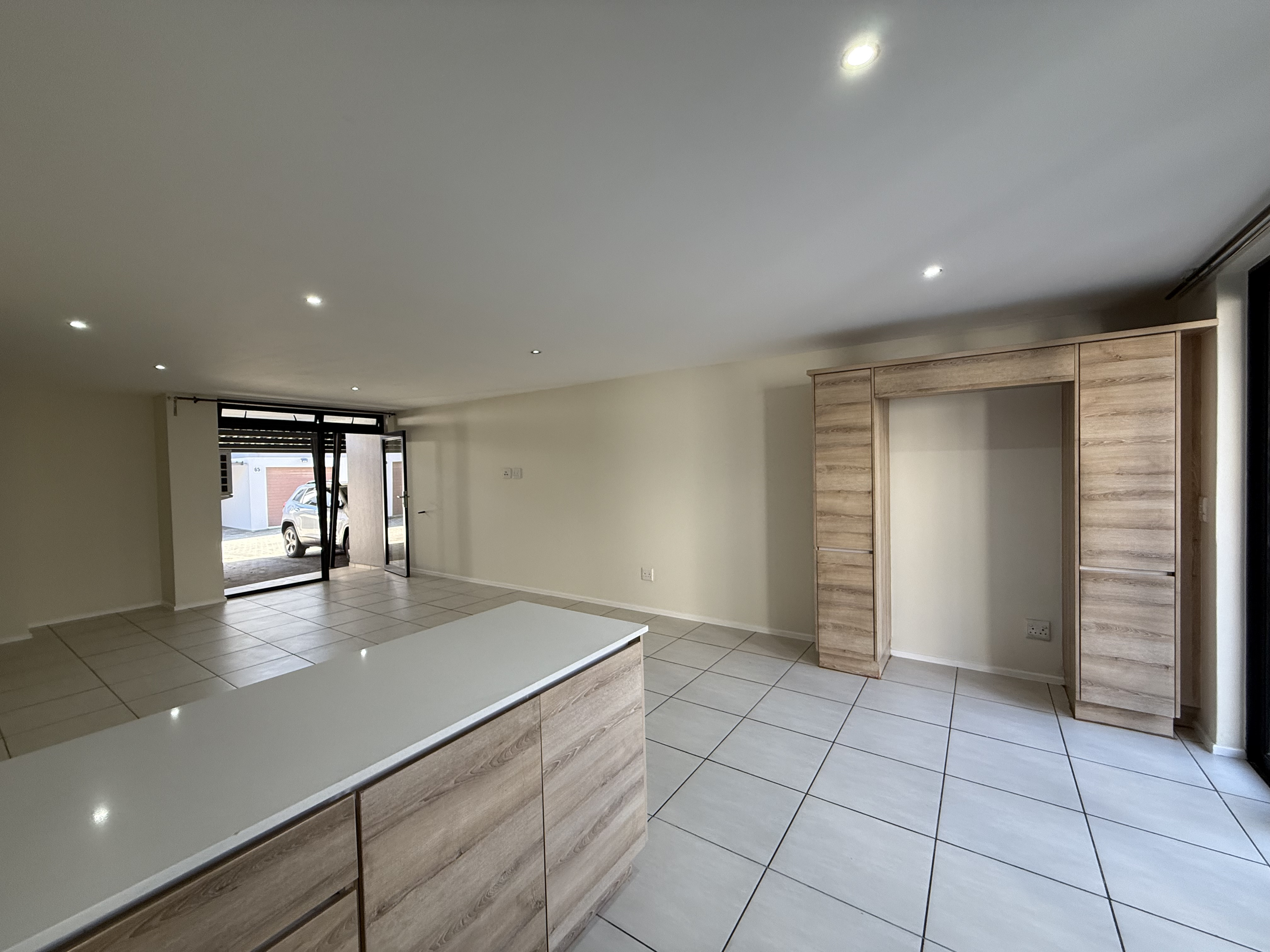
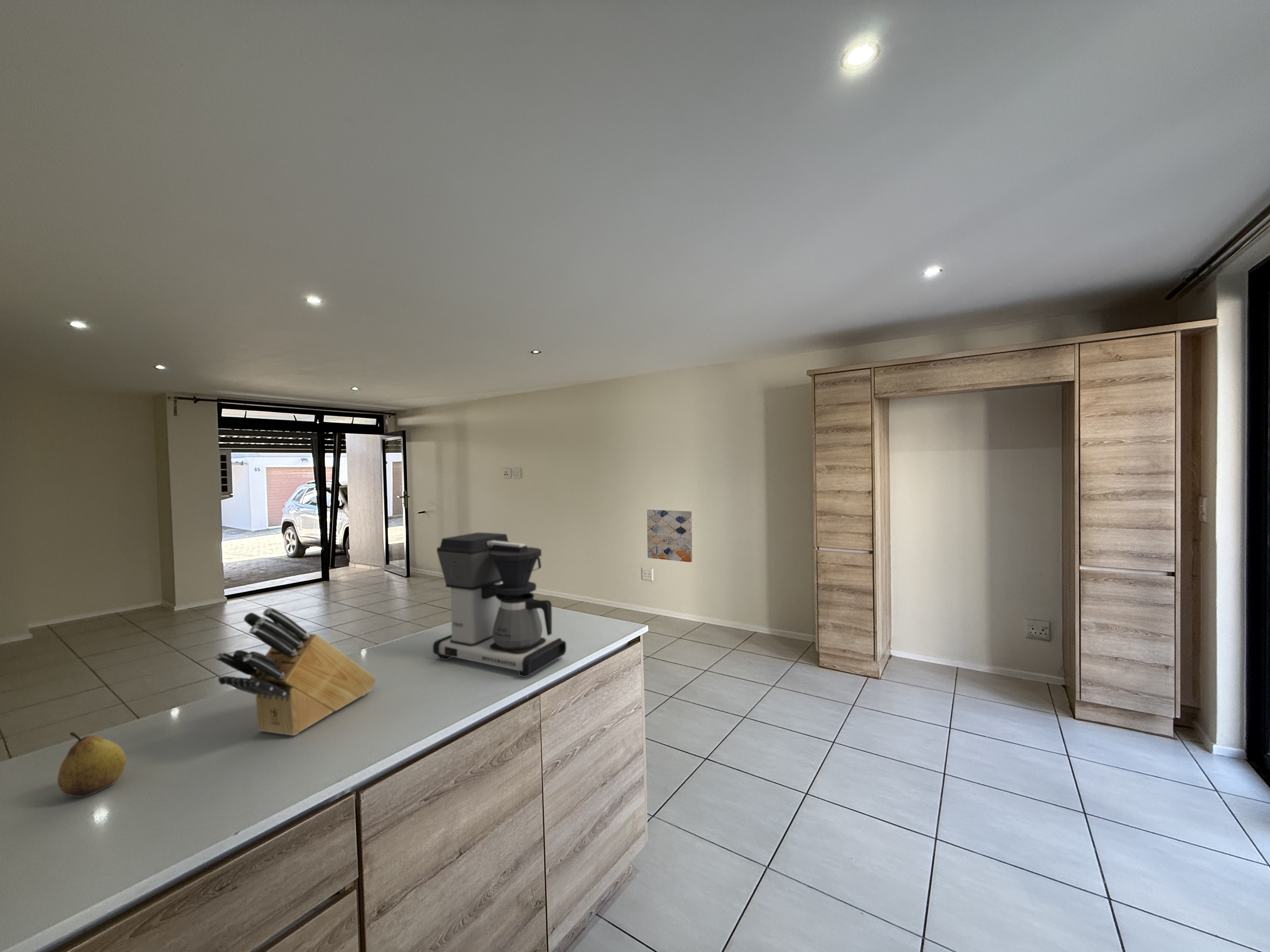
+ wall art [647,509,692,563]
+ coffee maker [432,532,567,678]
+ knife block [215,607,377,736]
+ fruit [57,732,127,797]
